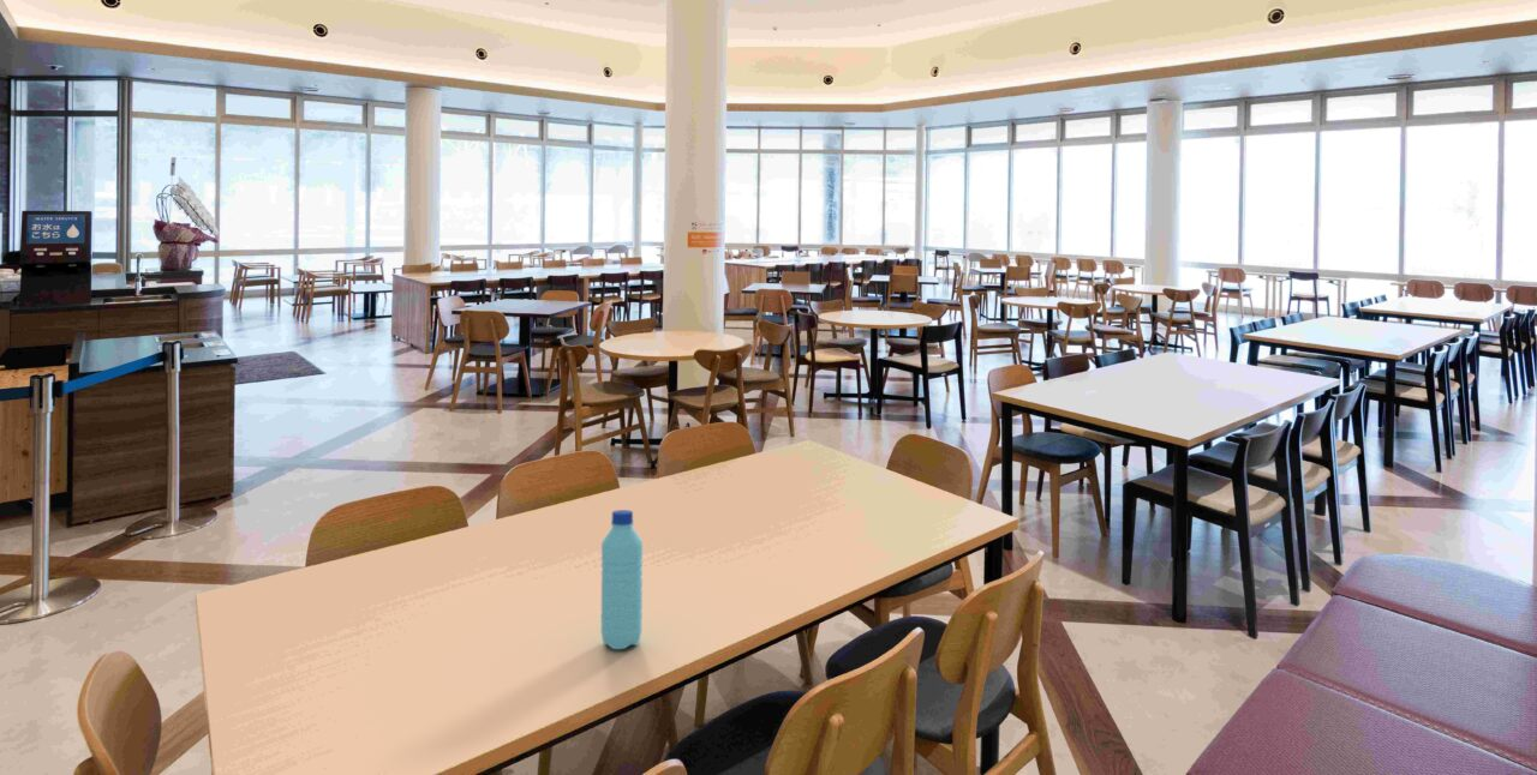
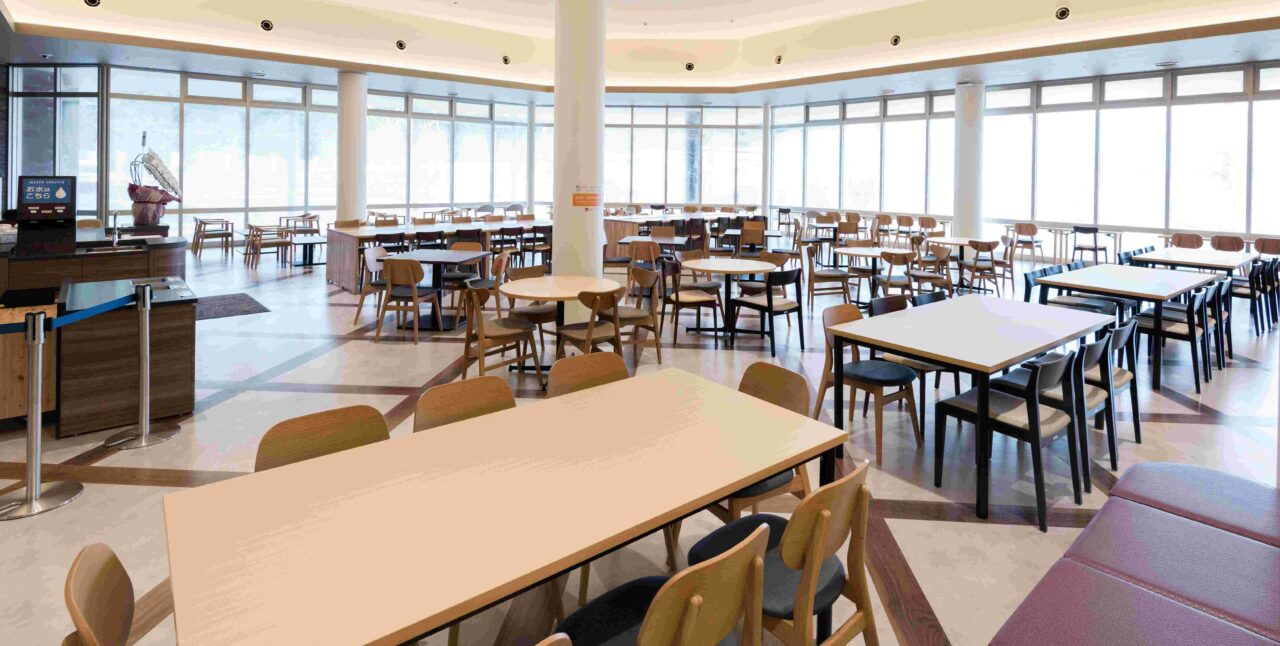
- water bottle [600,509,644,650]
